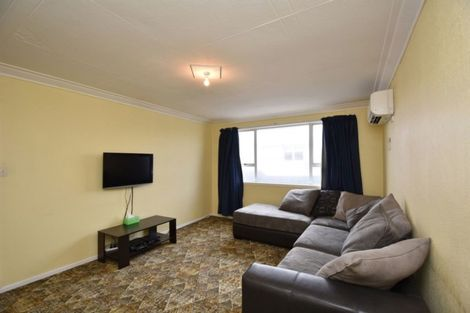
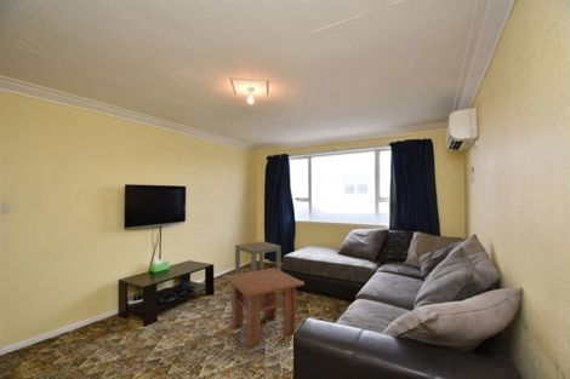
+ side table [234,240,281,275]
+ coffee table [223,266,306,350]
